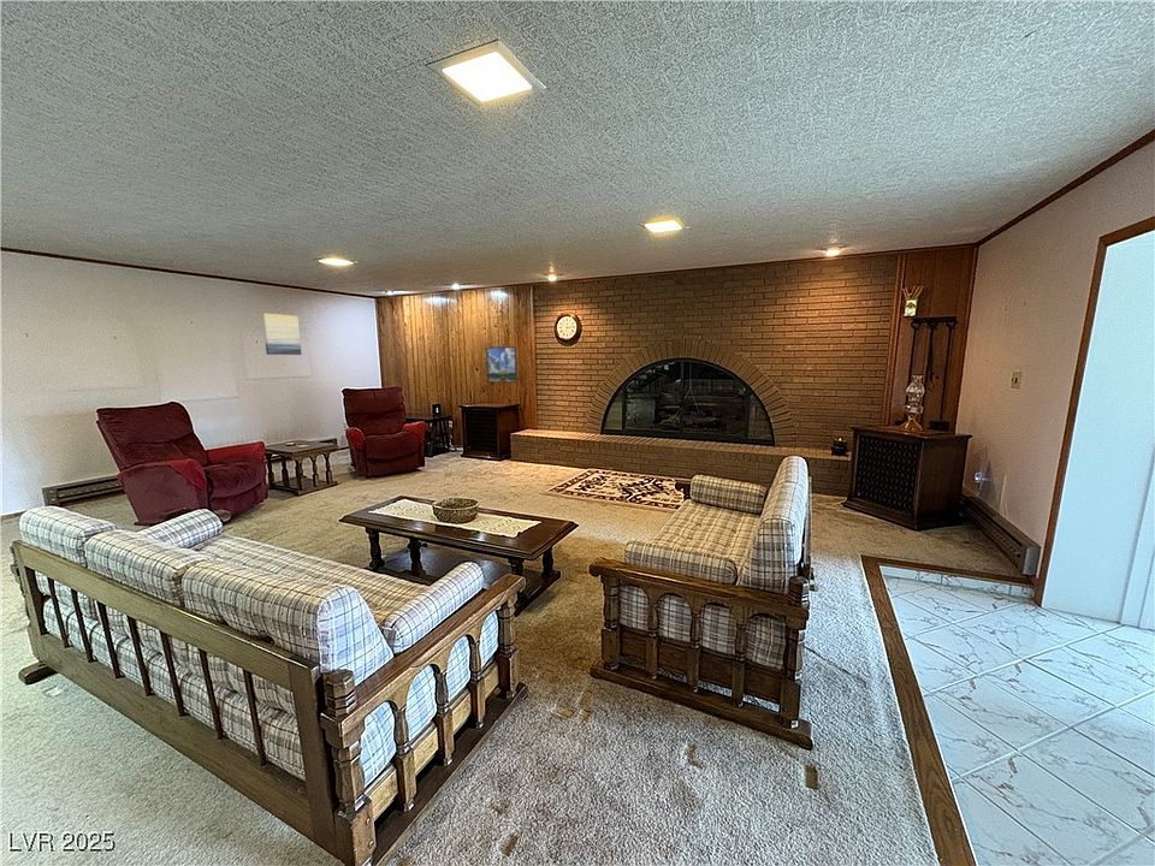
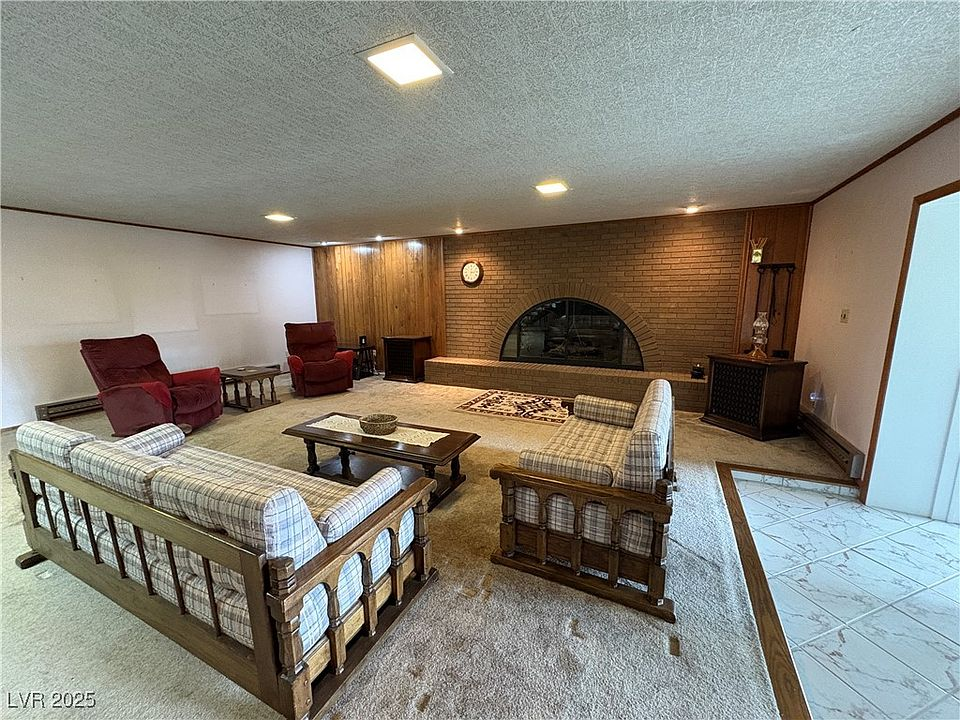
- wall art [261,312,303,356]
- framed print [485,345,519,384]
